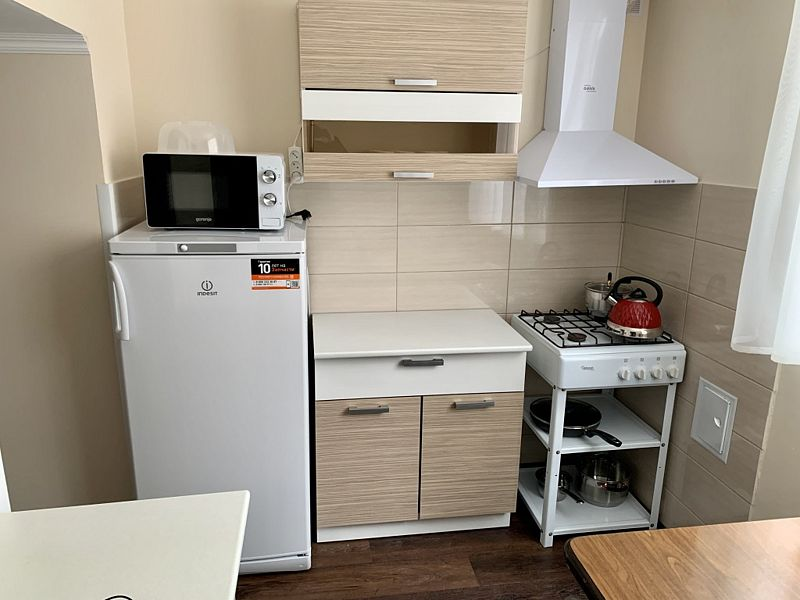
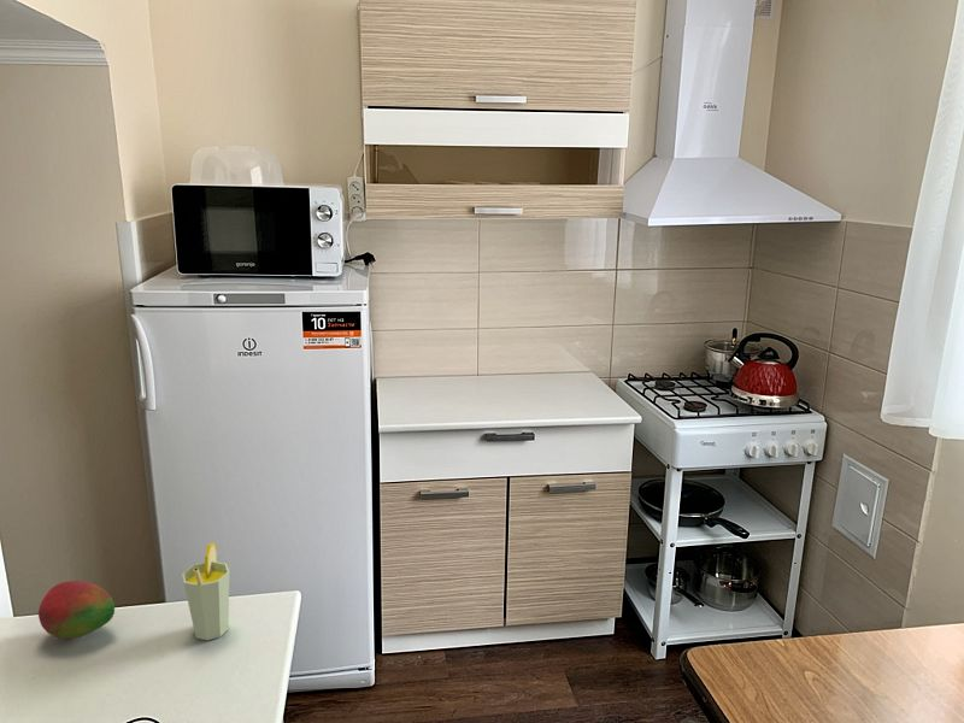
+ fruit [37,580,116,640]
+ cup [181,542,230,641]
